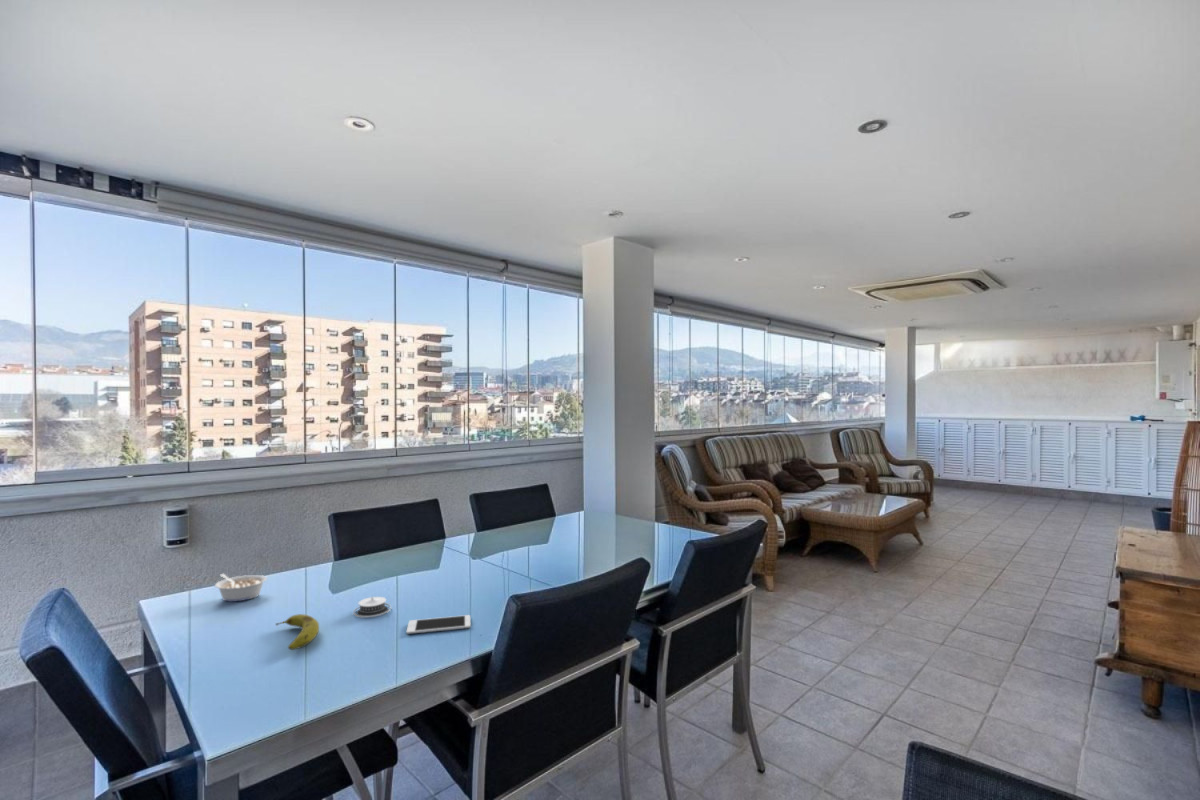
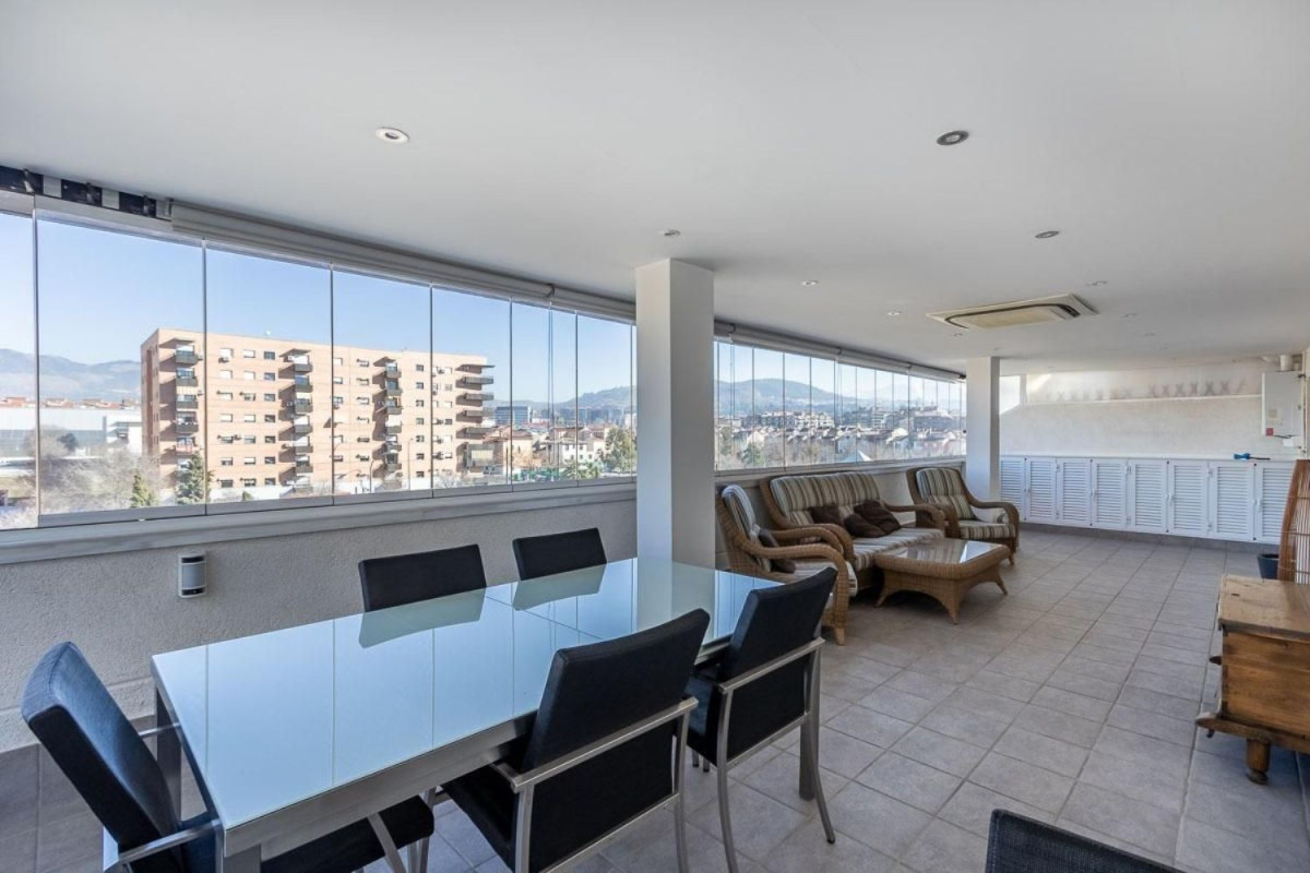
- cell phone [406,614,472,635]
- fruit [275,613,320,651]
- architectural model [352,594,392,618]
- legume [214,573,268,603]
